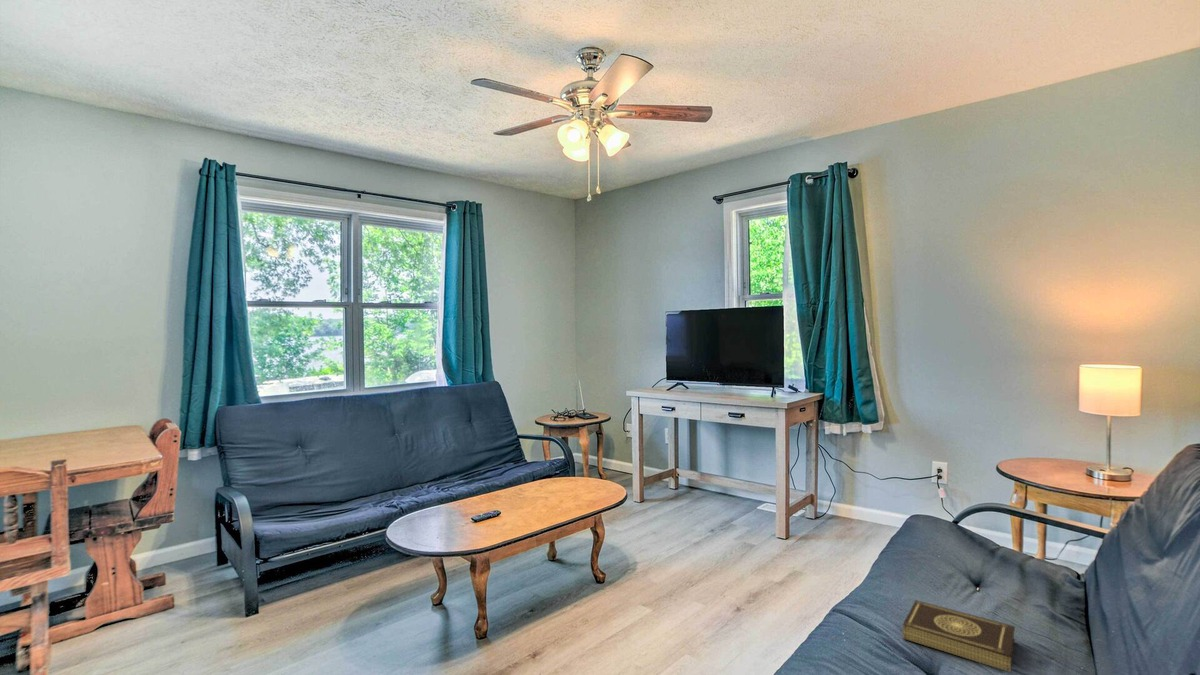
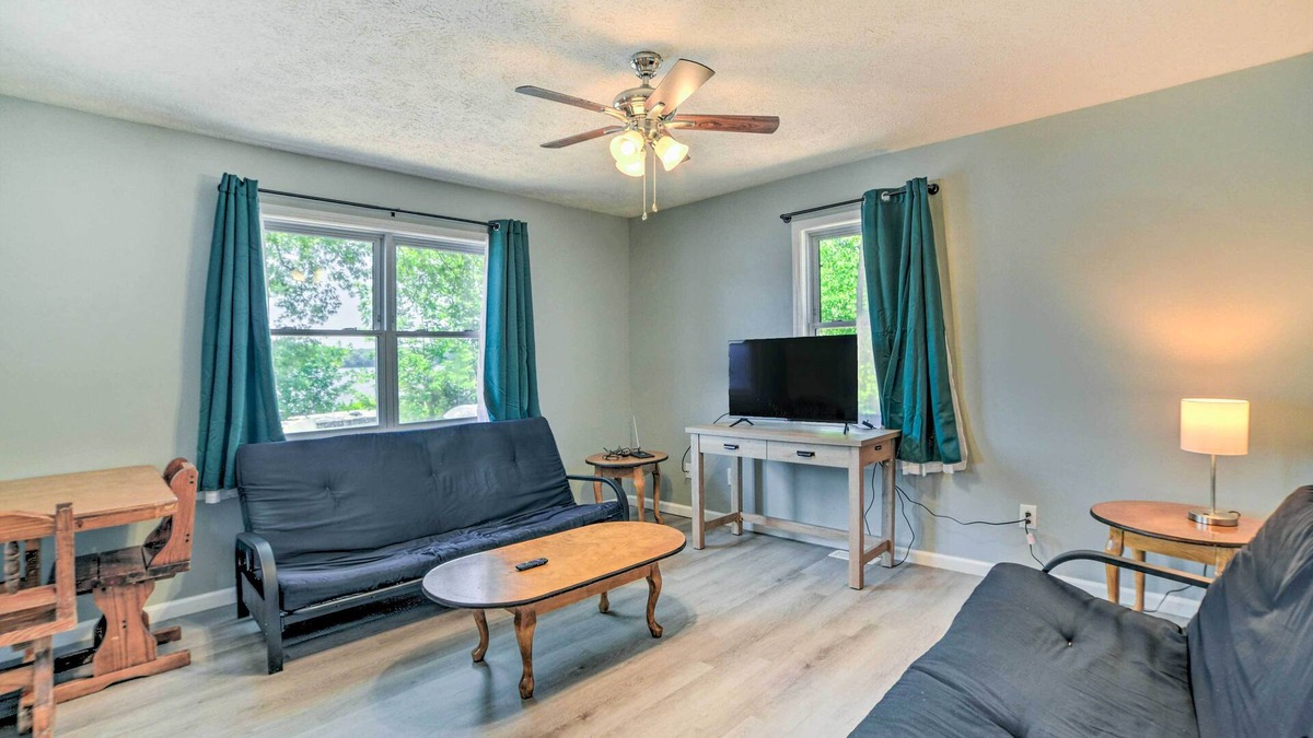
- book [902,599,1016,673]
